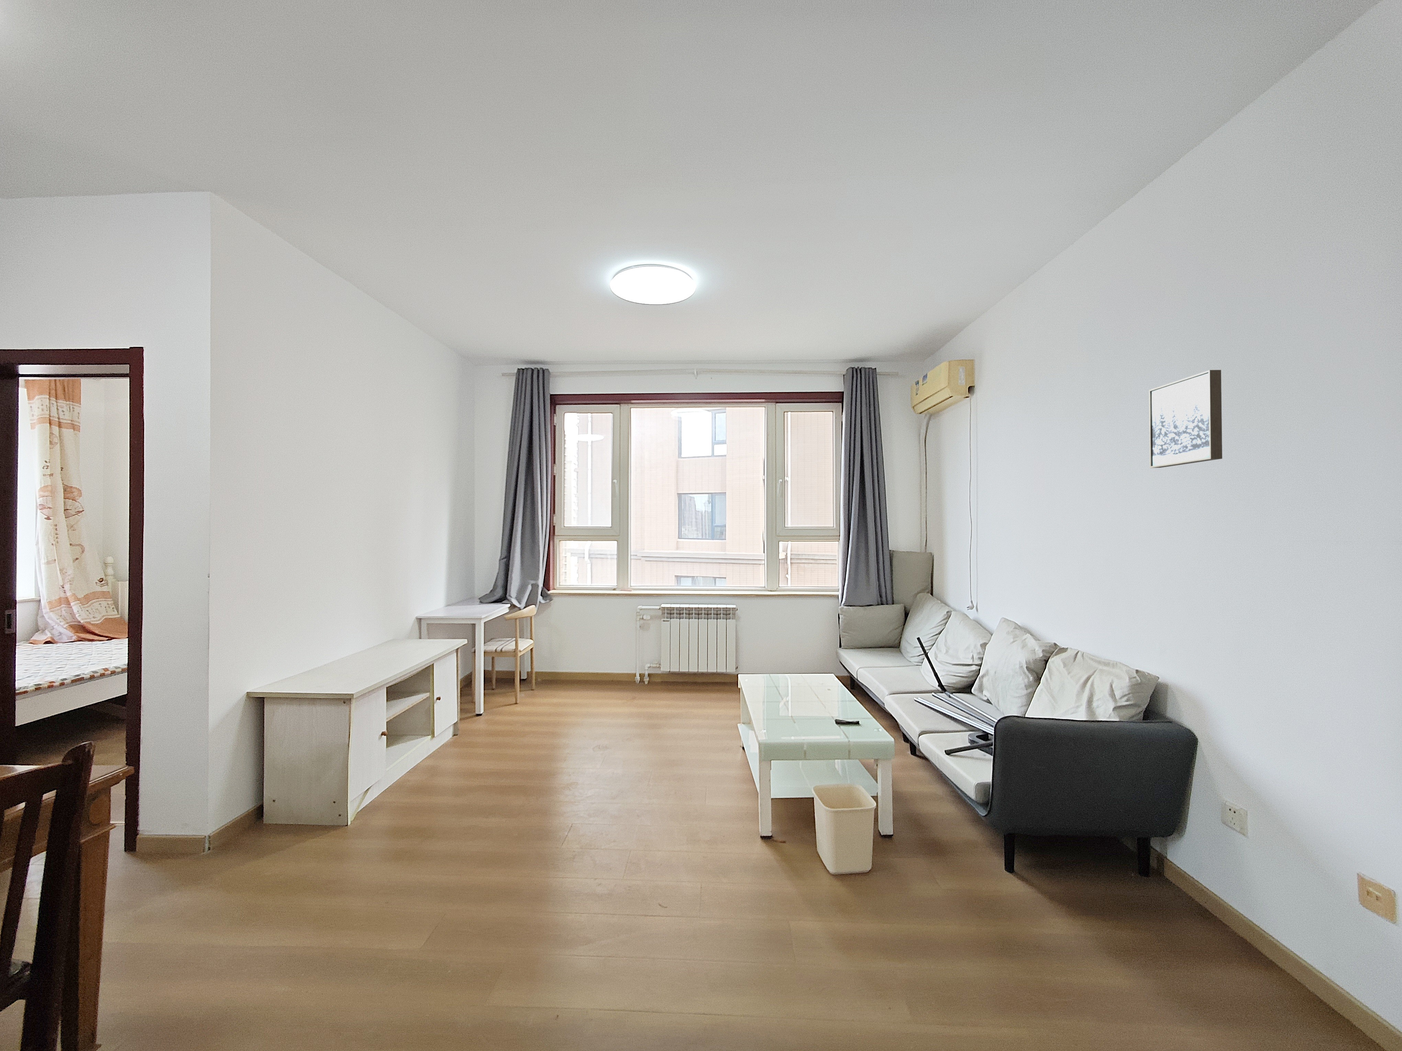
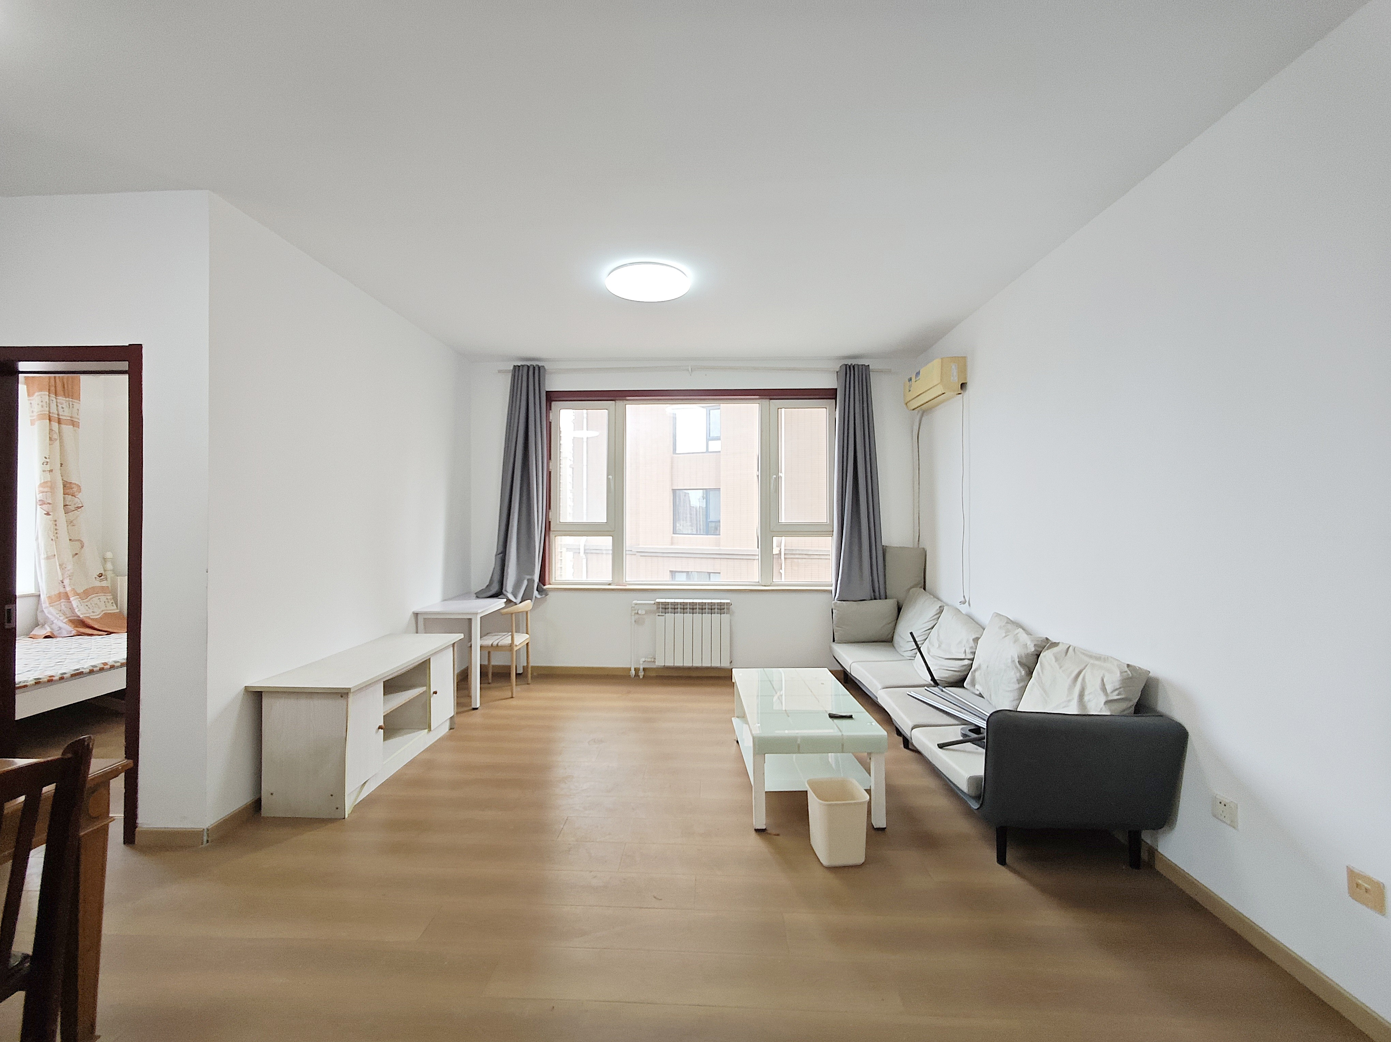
- wall art [1148,370,1223,468]
